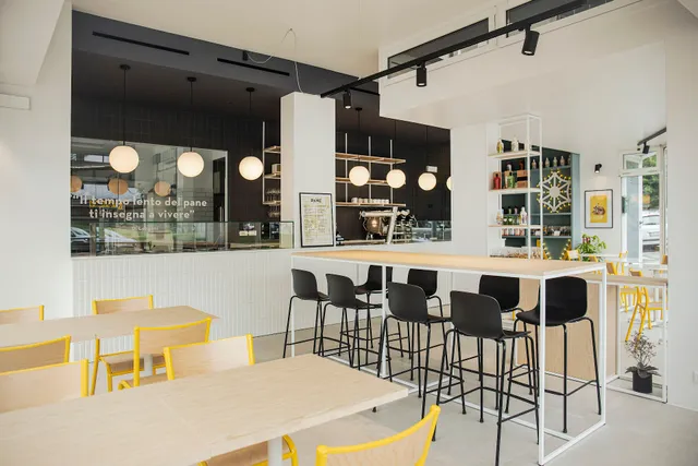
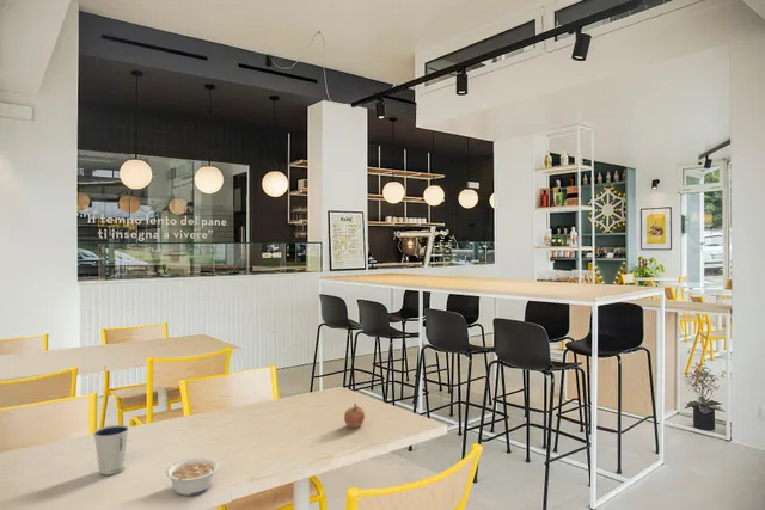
+ dixie cup [92,424,130,475]
+ legume [165,456,219,497]
+ fruit [343,403,366,429]
